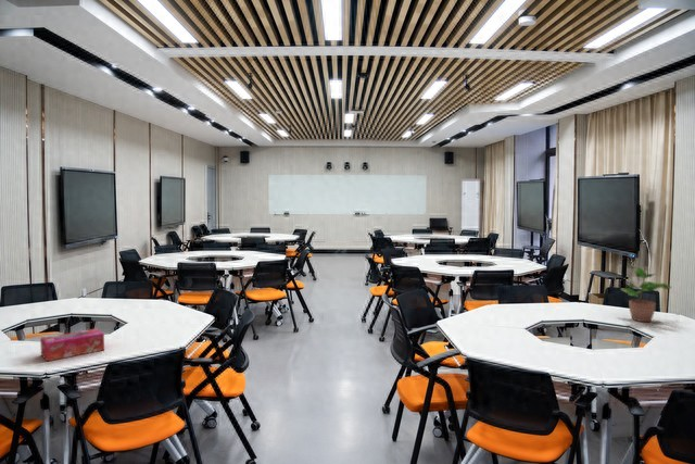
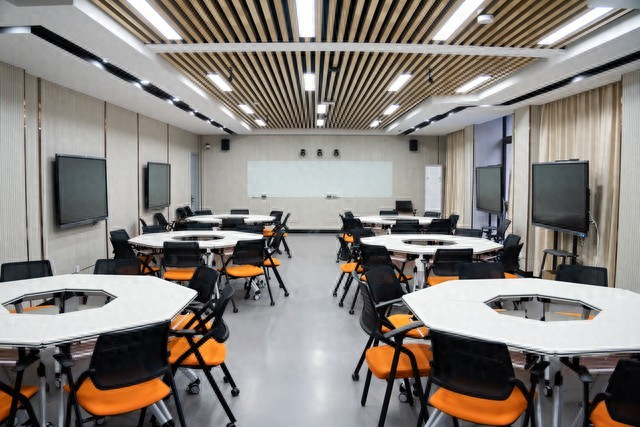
- potted plant [619,266,673,323]
- tissue box [39,327,105,362]
